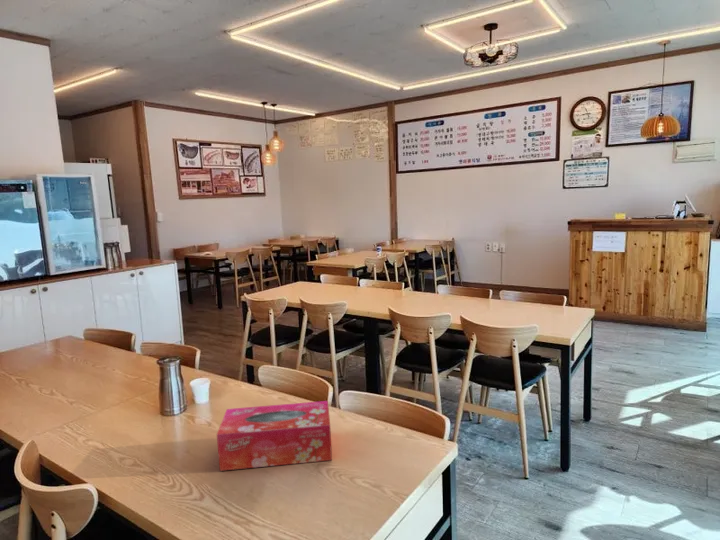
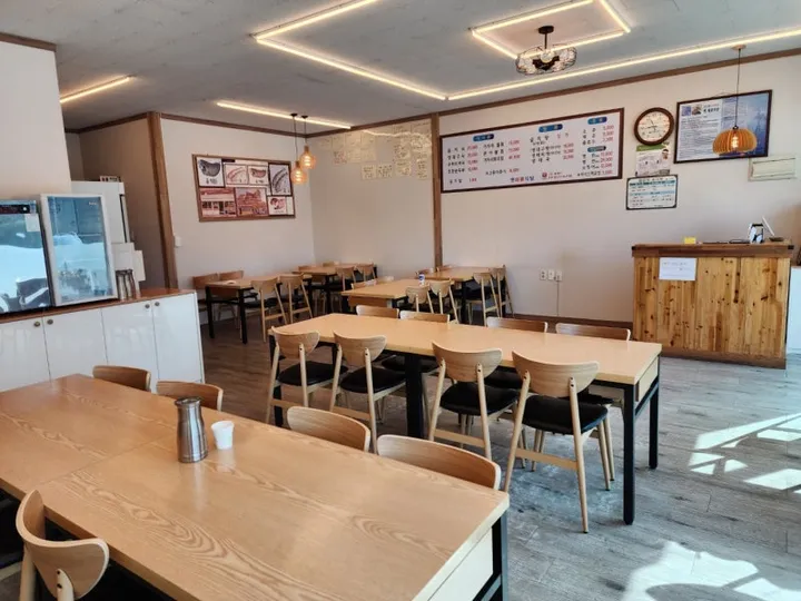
- tissue box [216,400,333,472]
